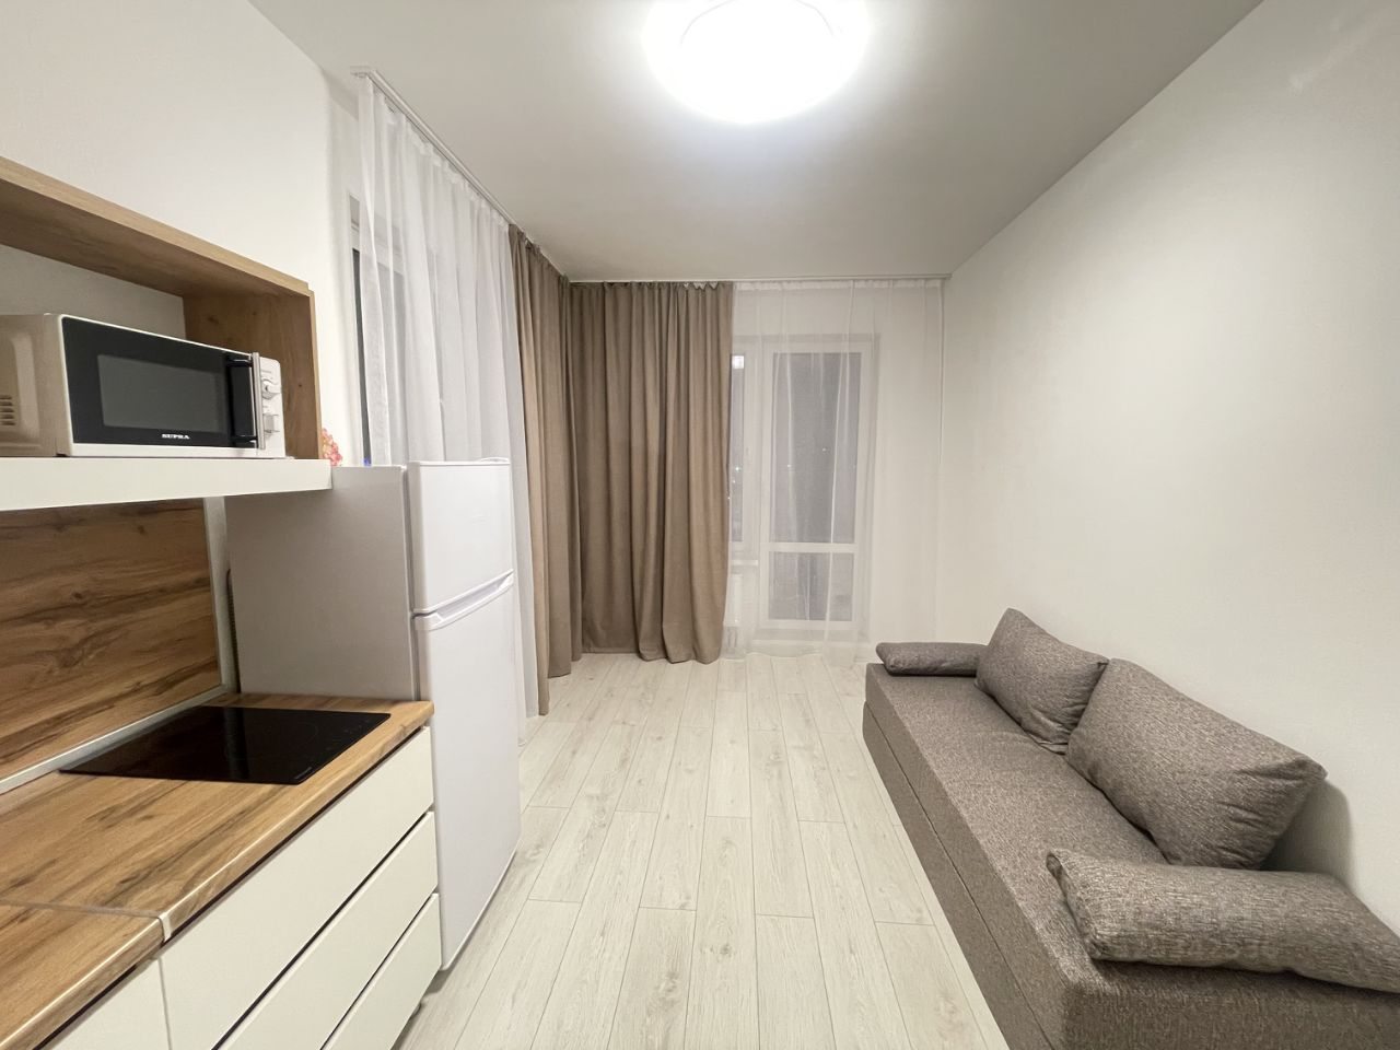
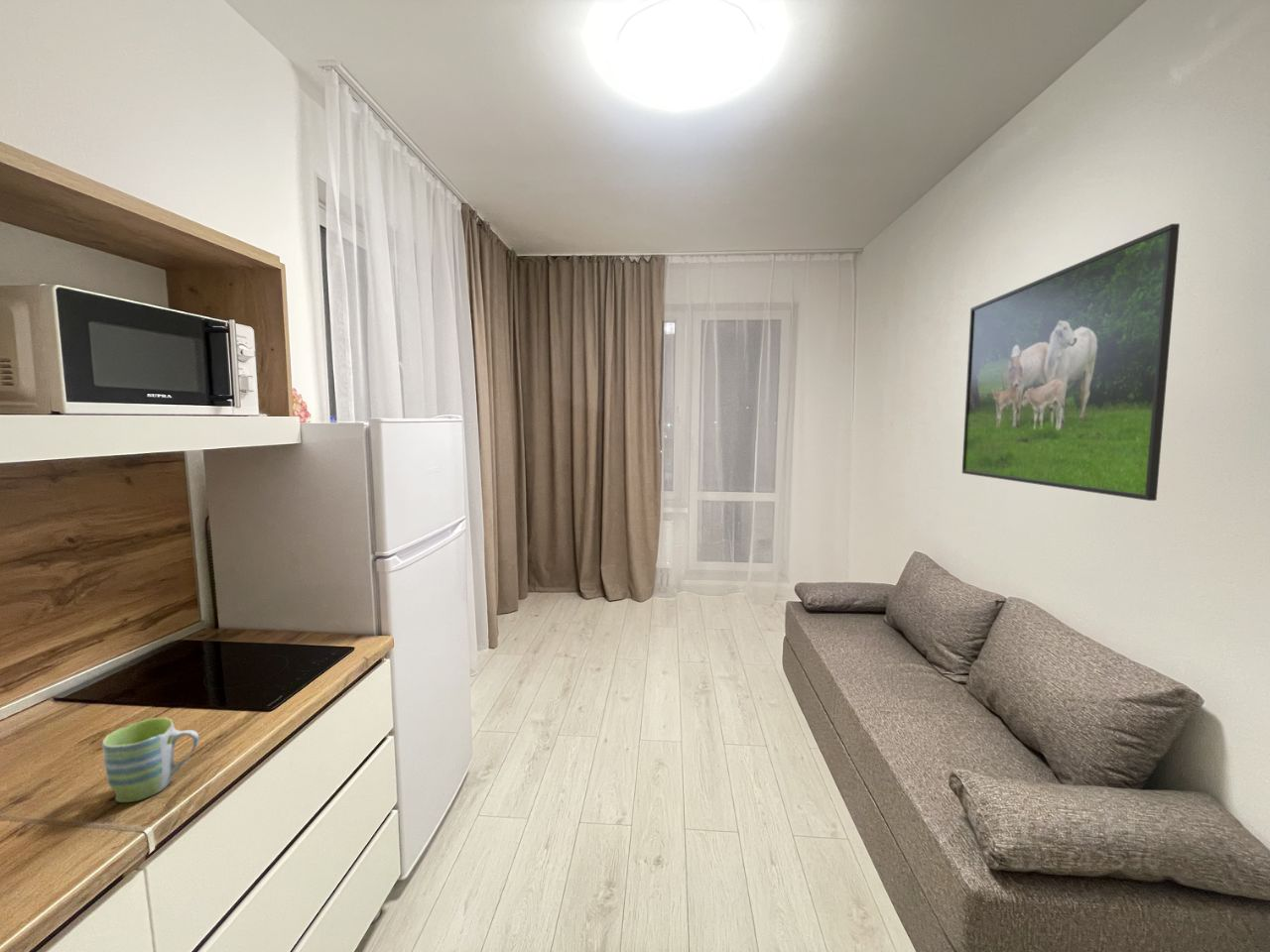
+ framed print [961,223,1181,502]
+ mug [101,716,199,803]
